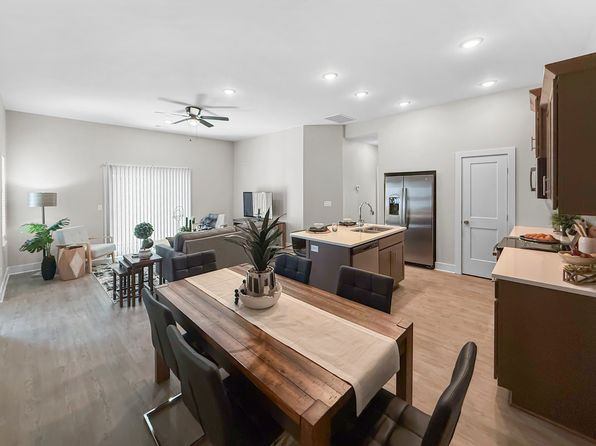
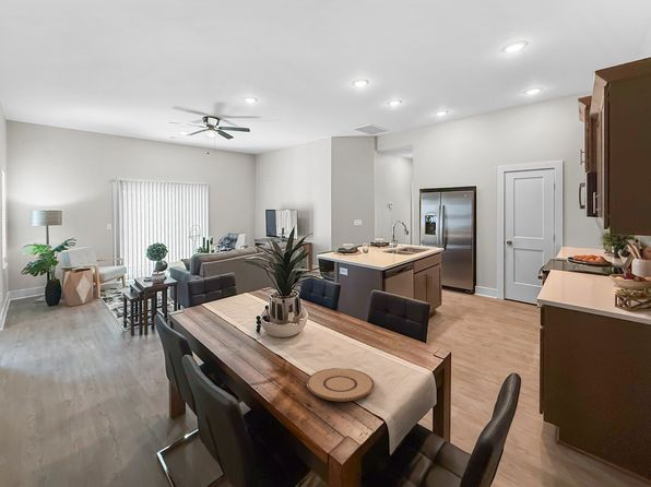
+ plate [306,367,375,403]
